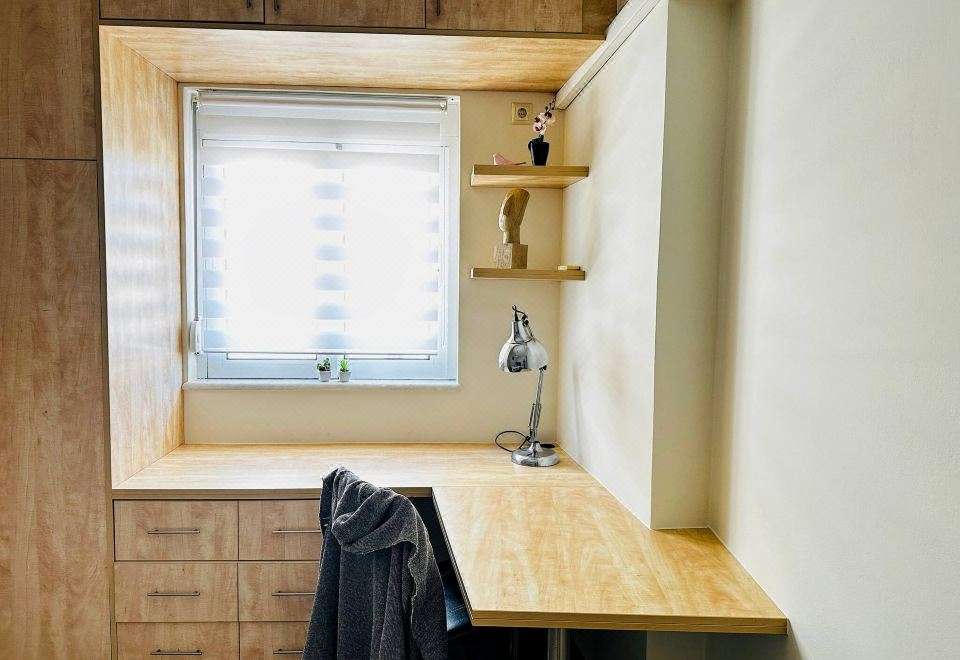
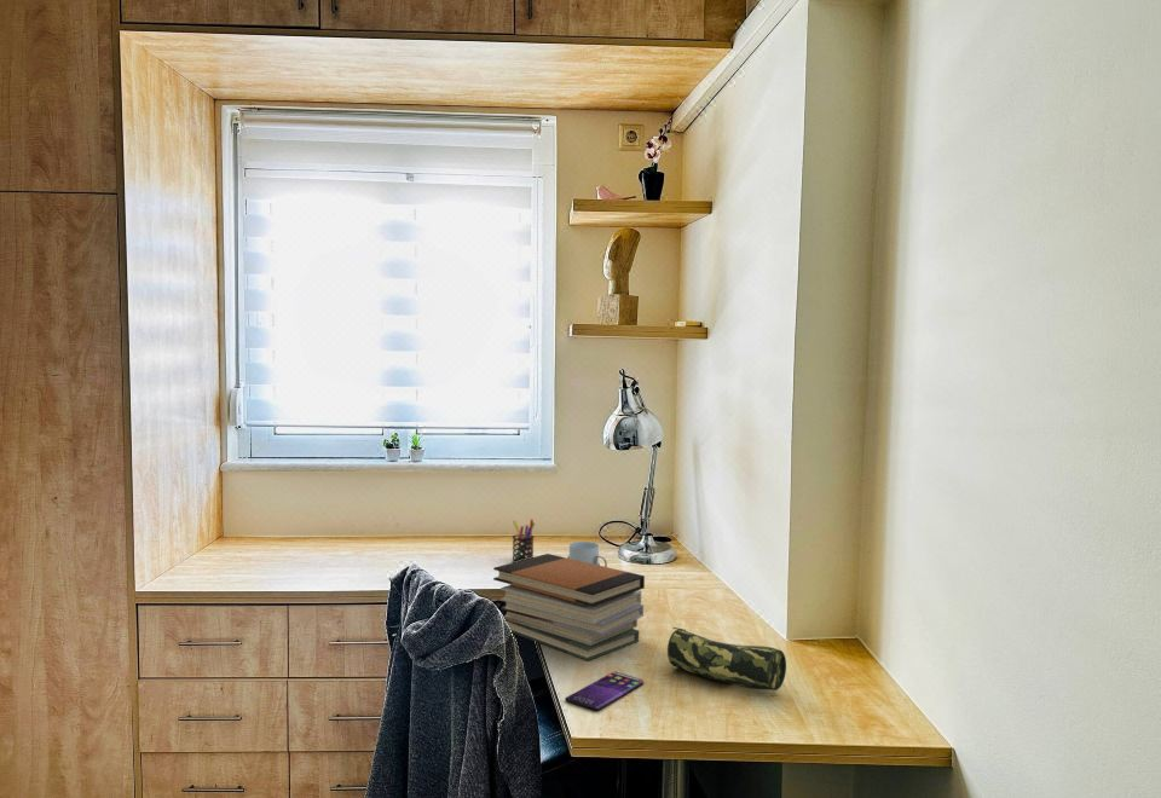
+ pen holder [512,517,536,563]
+ mug [566,540,608,567]
+ pencil case [666,626,787,692]
+ smartphone [564,671,645,711]
+ book stack [492,553,646,661]
